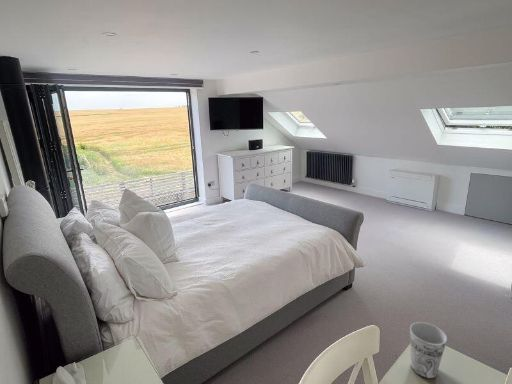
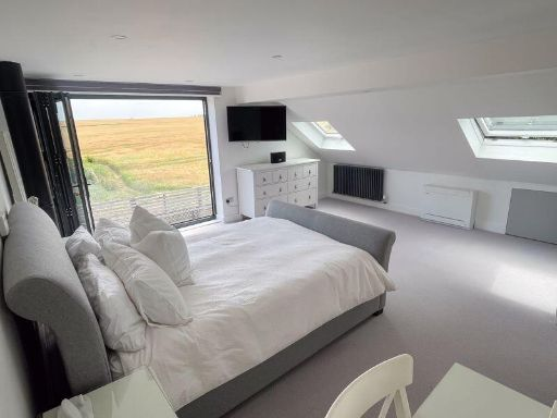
- cup [409,321,448,379]
